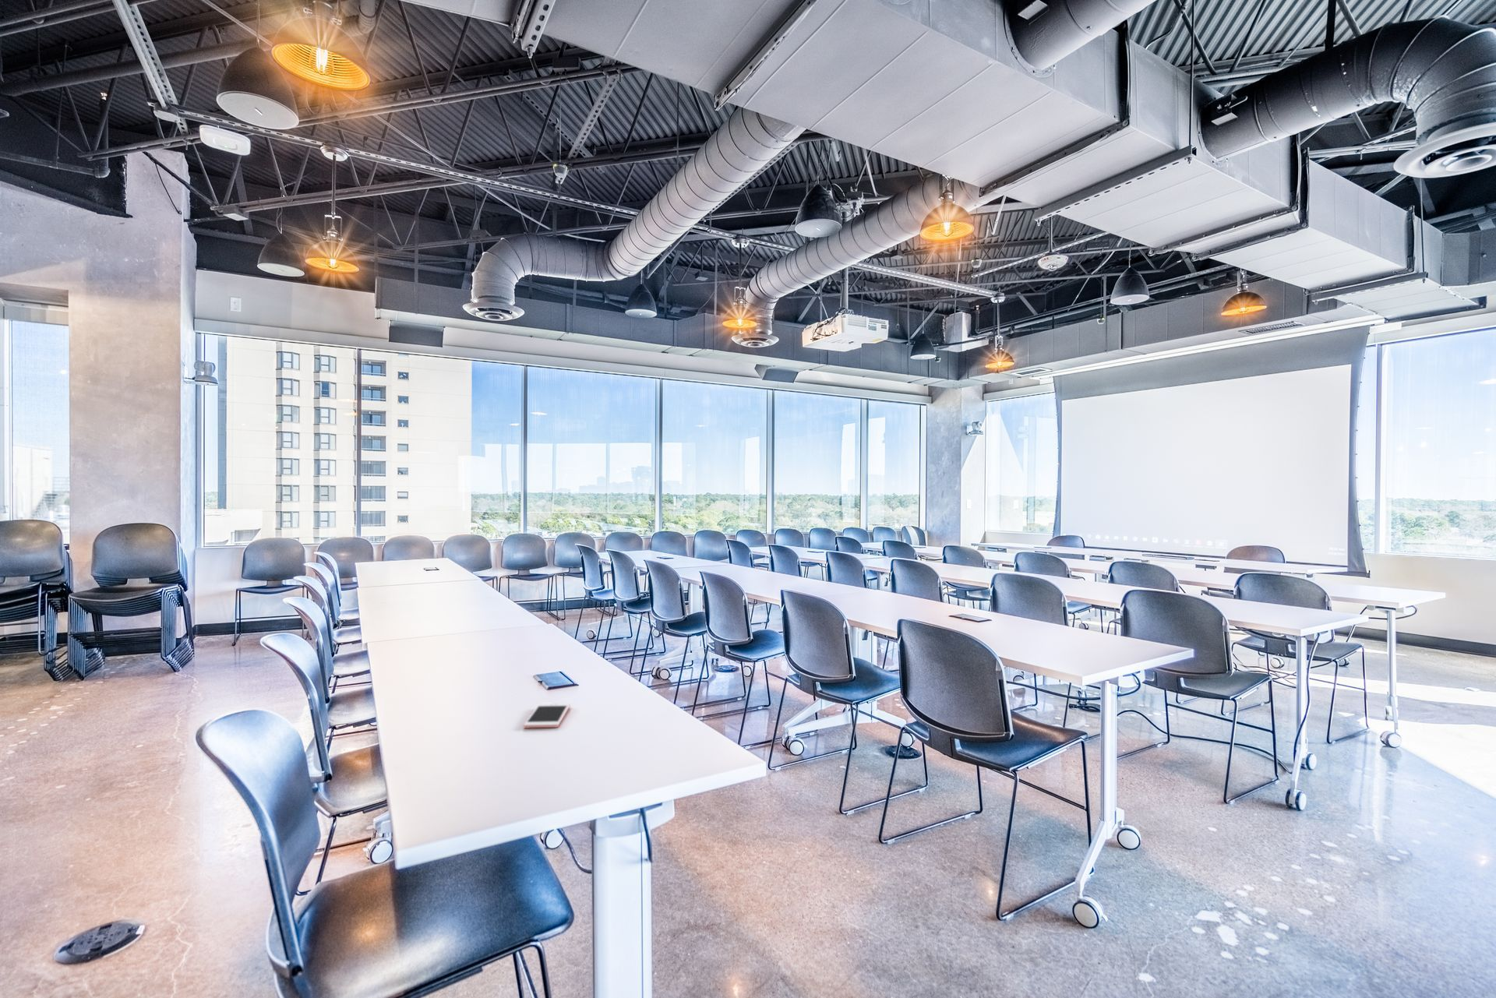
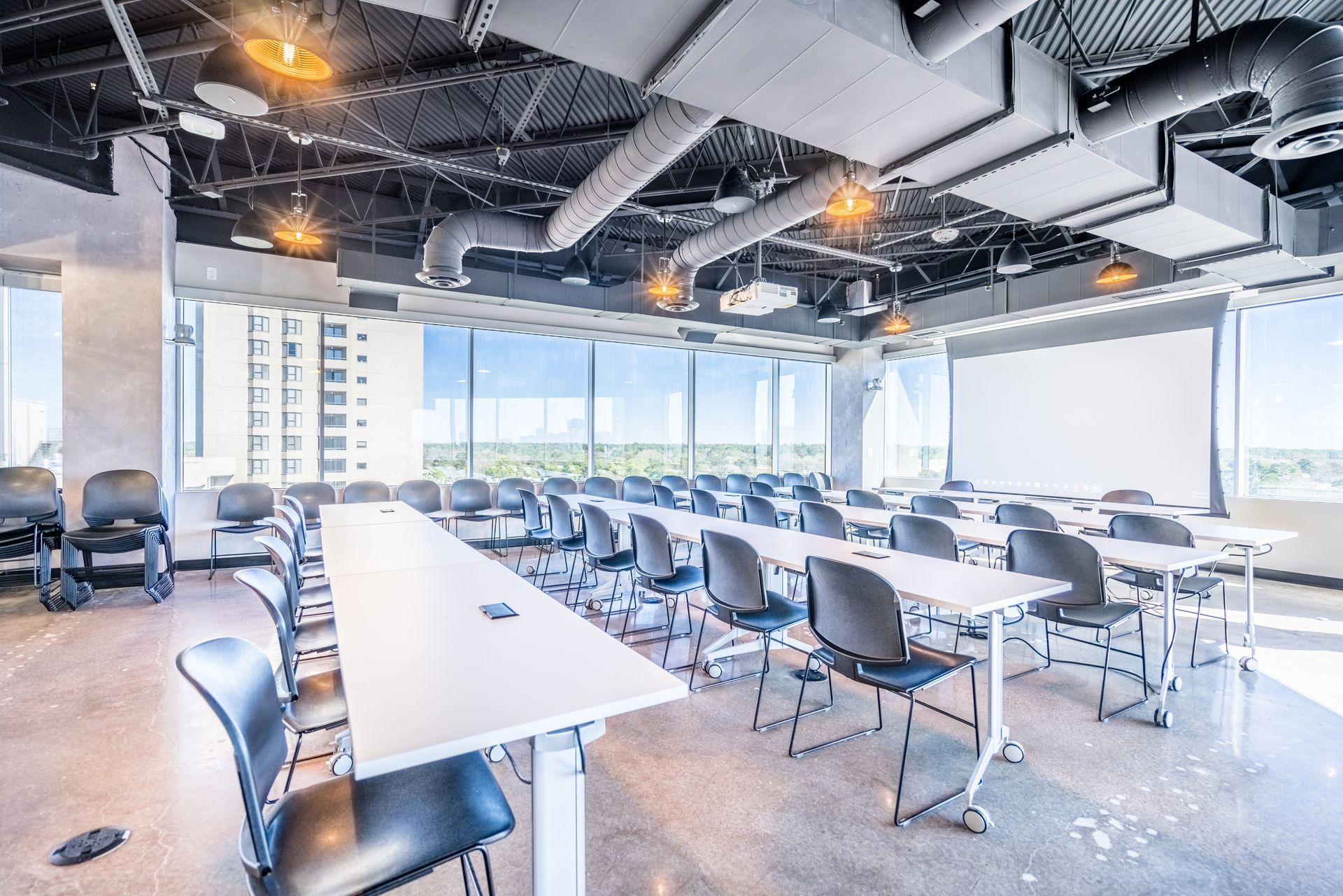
- cell phone [522,702,571,730]
